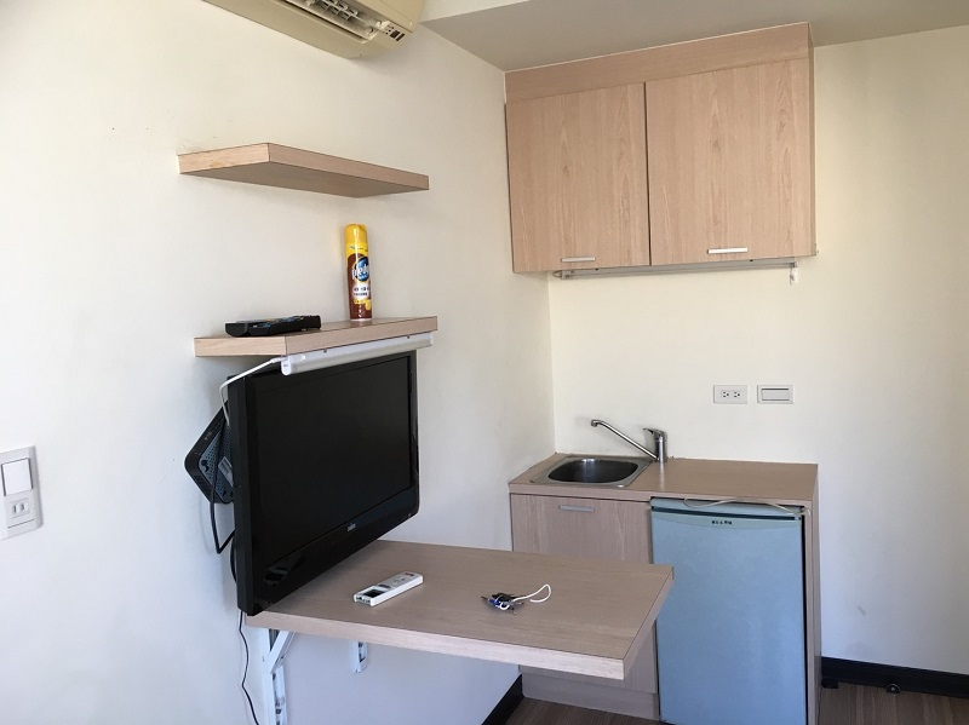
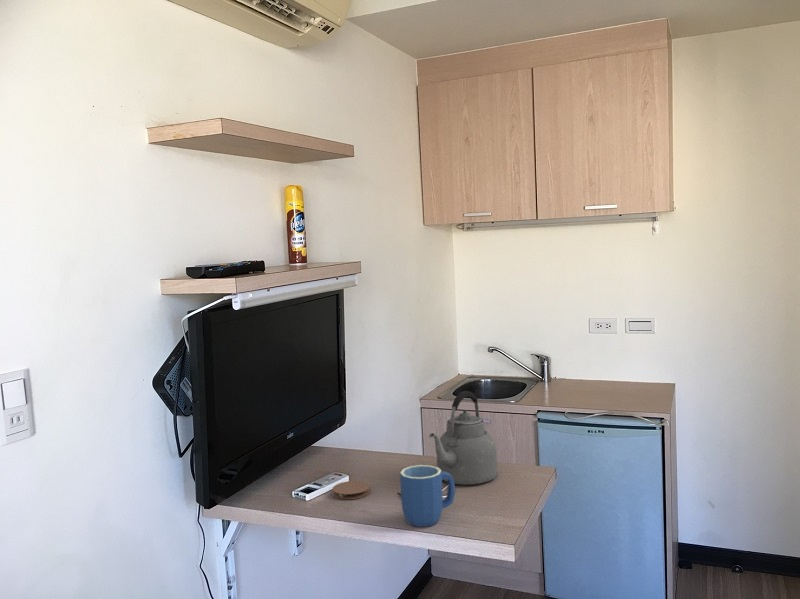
+ coaster [332,480,371,500]
+ kettle [427,390,499,486]
+ mug [399,464,456,528]
